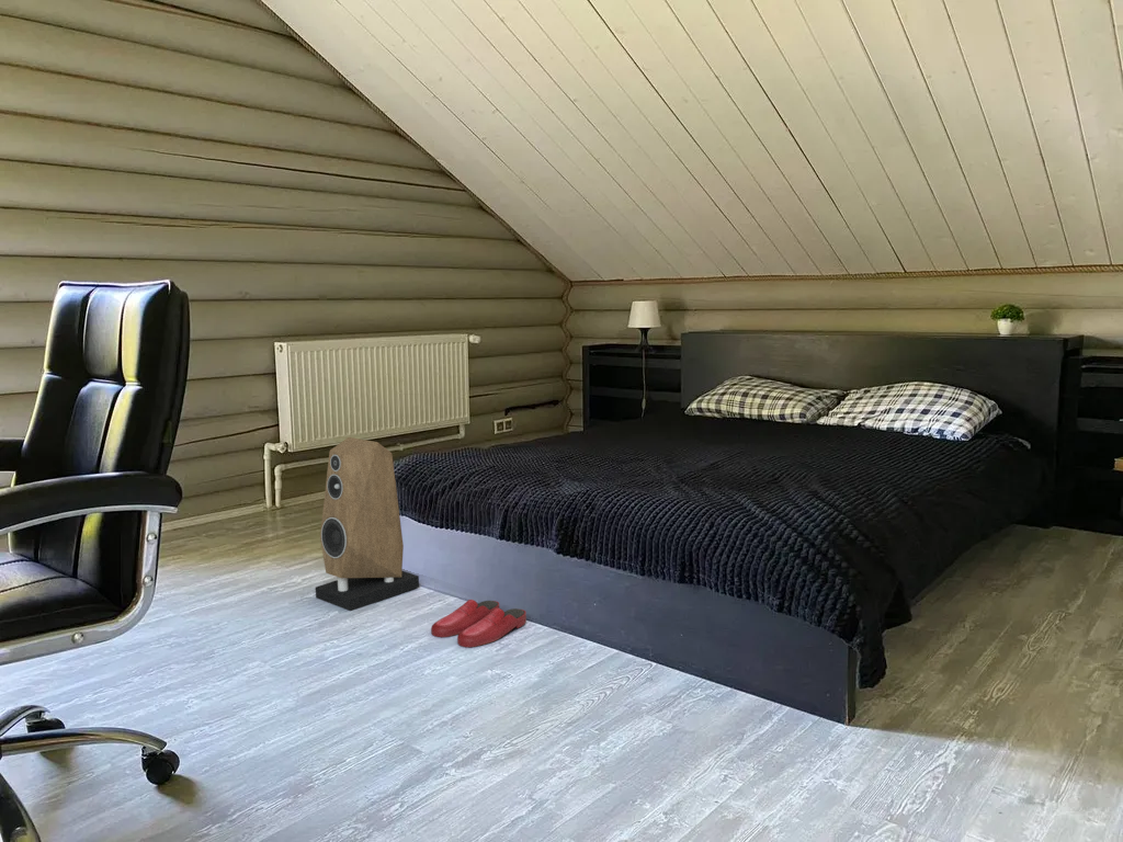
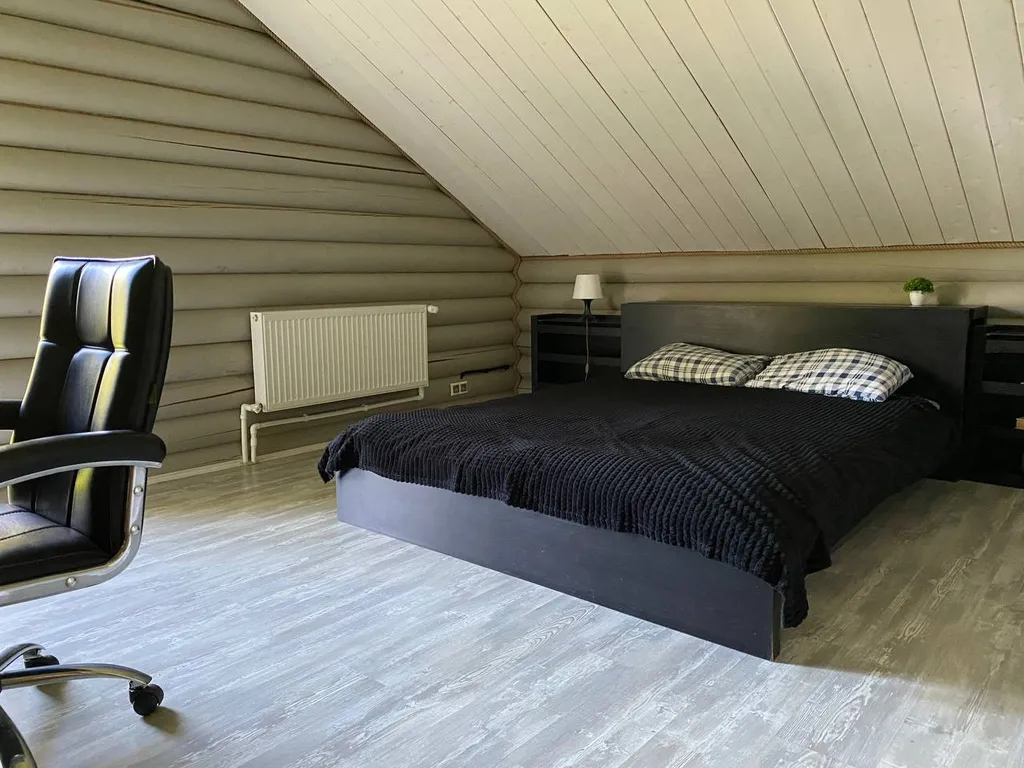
- slippers [430,599,528,649]
- speaker [315,436,420,612]
